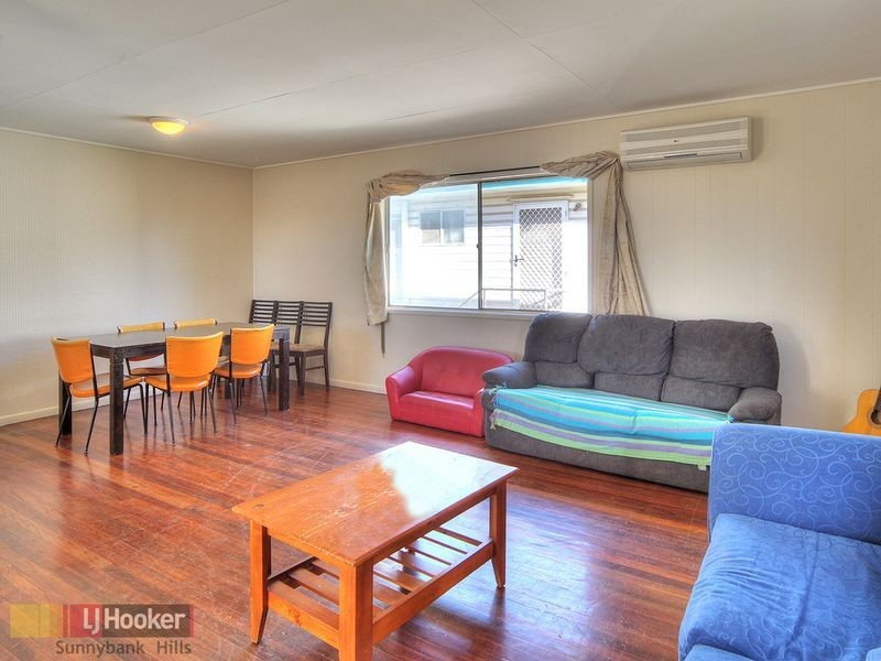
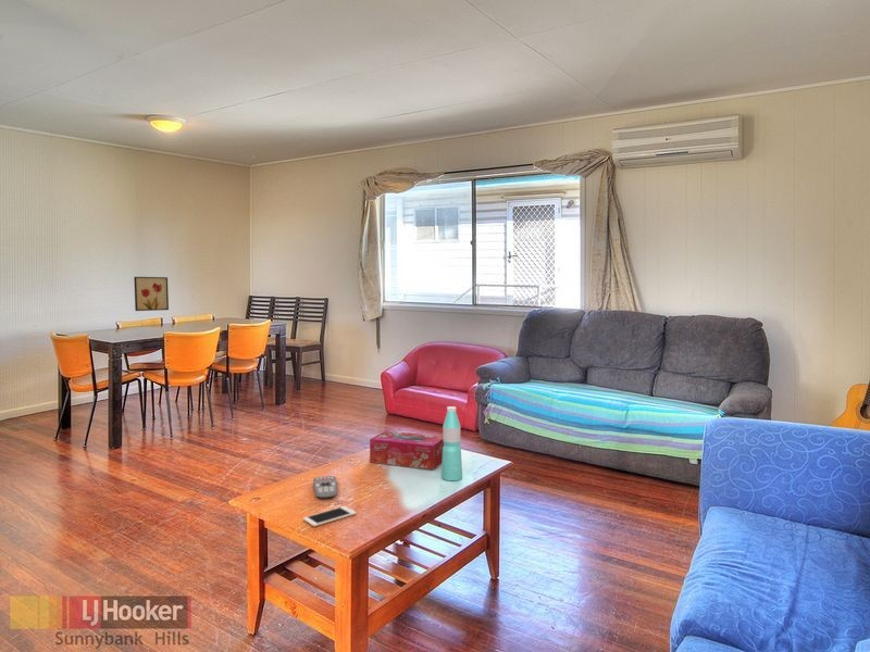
+ wall art [133,276,170,312]
+ water bottle [440,405,463,481]
+ remote control [312,475,338,500]
+ tissue box [369,430,444,471]
+ cell phone [302,505,358,527]
